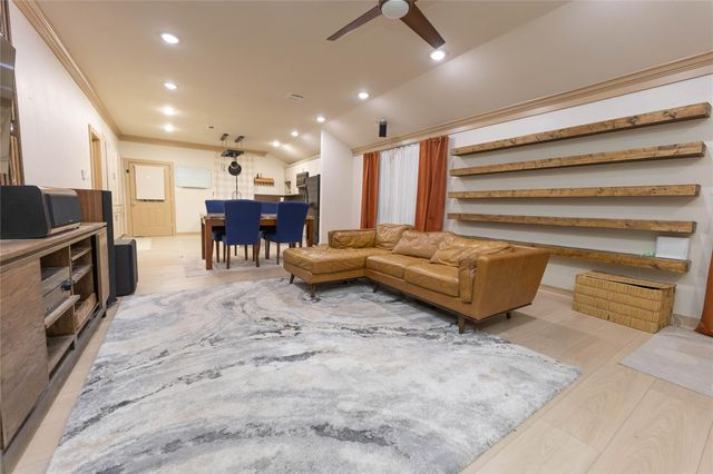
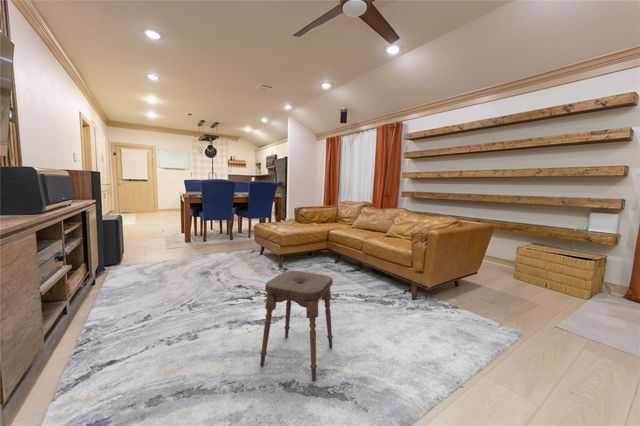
+ stool [259,270,334,382]
